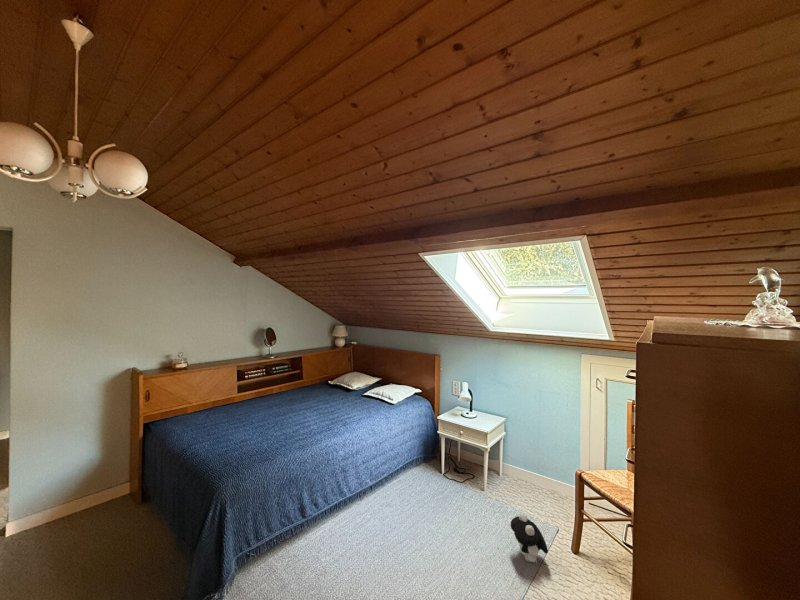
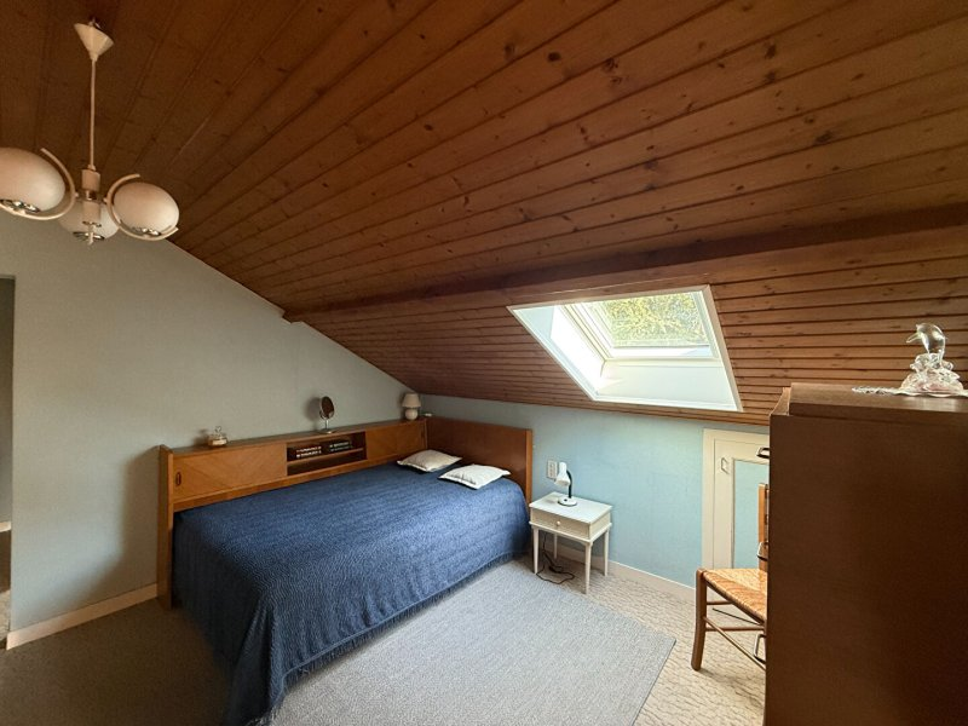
- plush toy [510,512,549,564]
